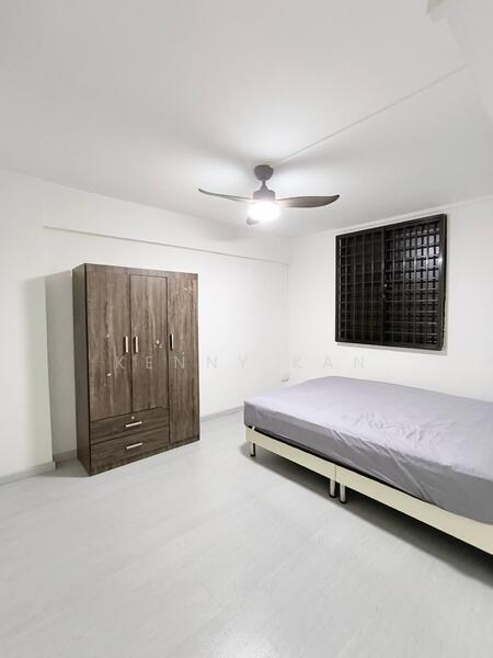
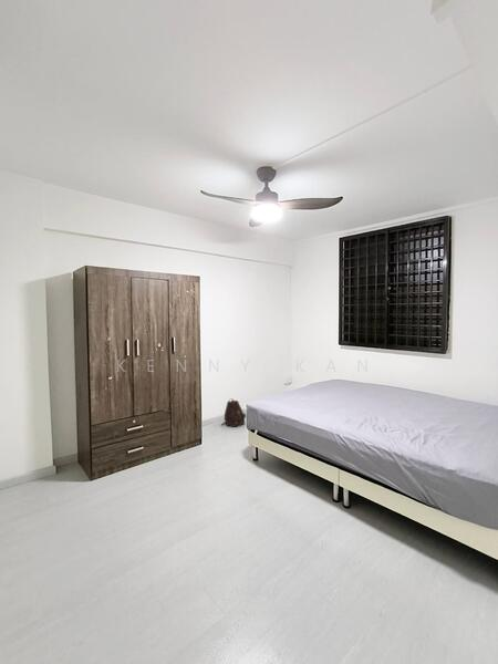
+ backpack [220,397,247,428]
